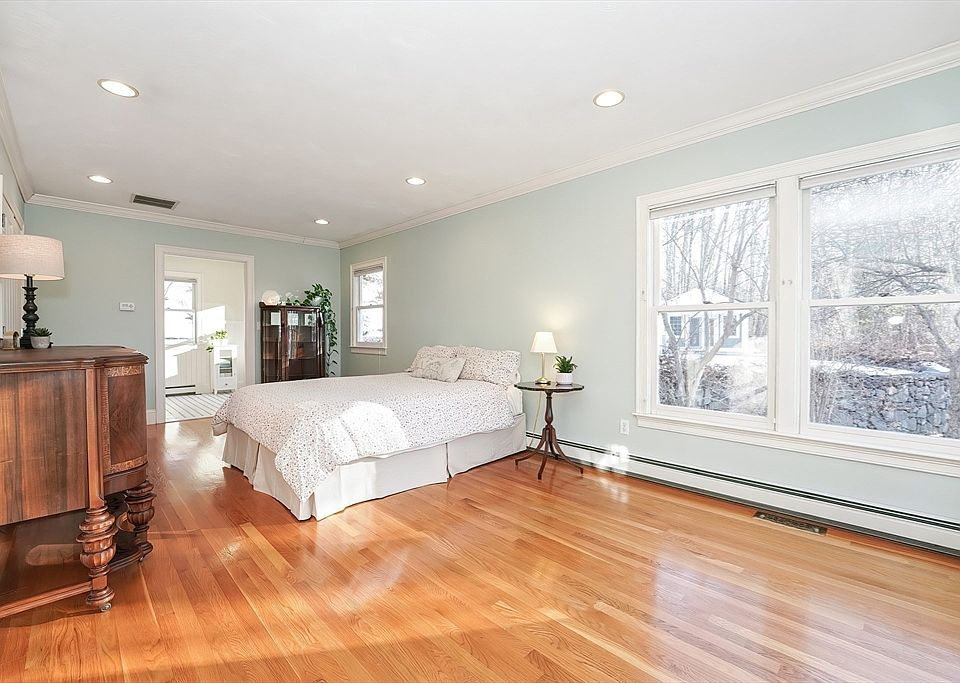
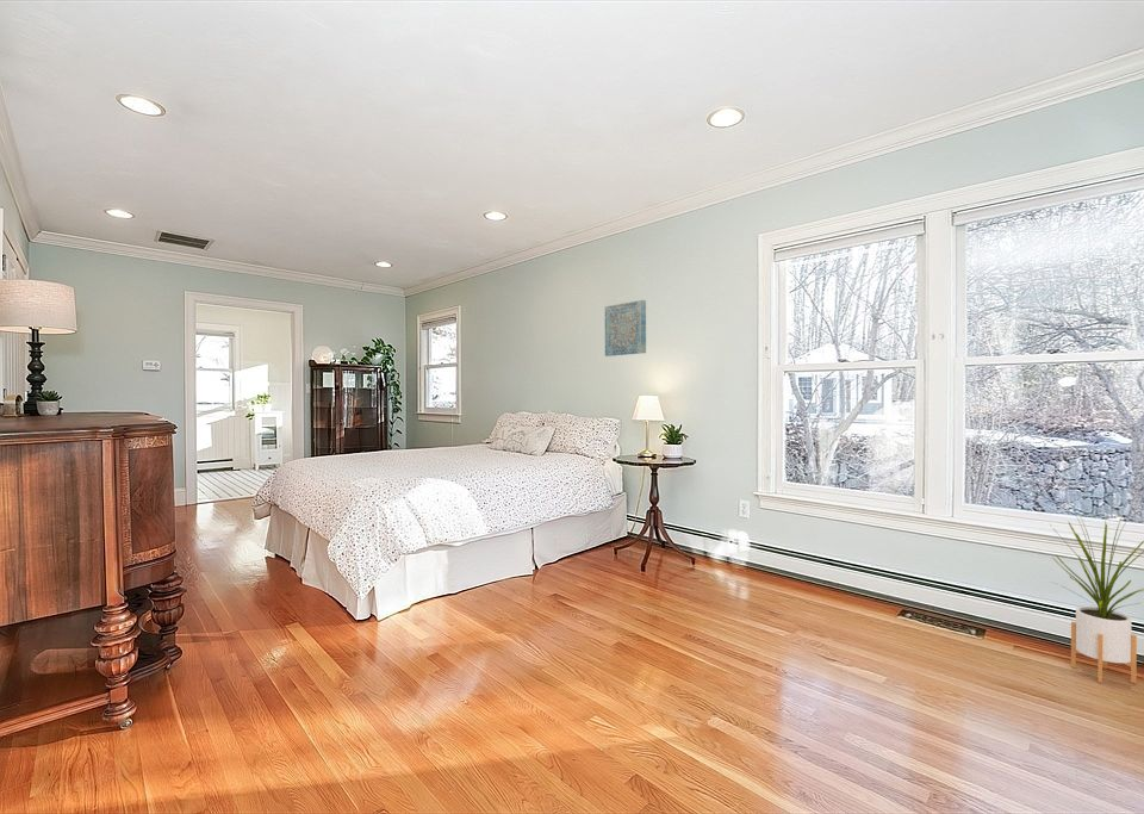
+ house plant [1049,515,1144,684]
+ wall art [604,299,647,358]
